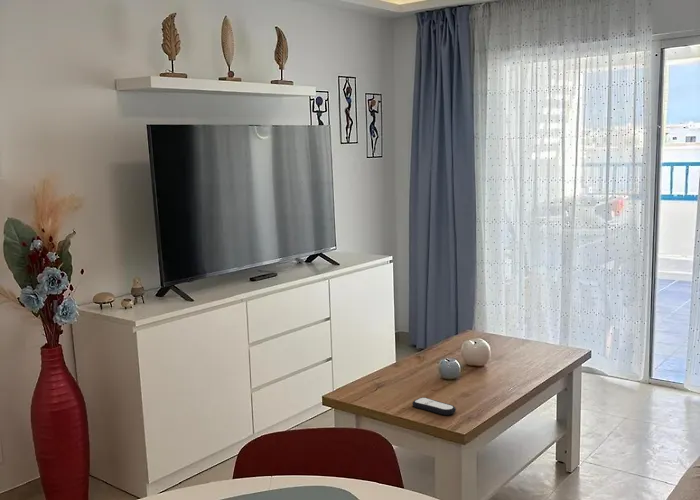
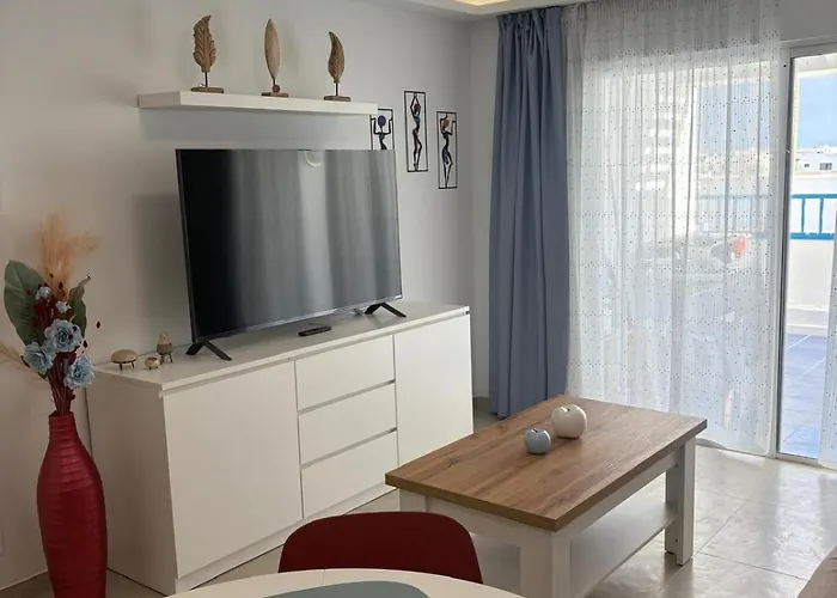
- remote control [411,396,457,416]
